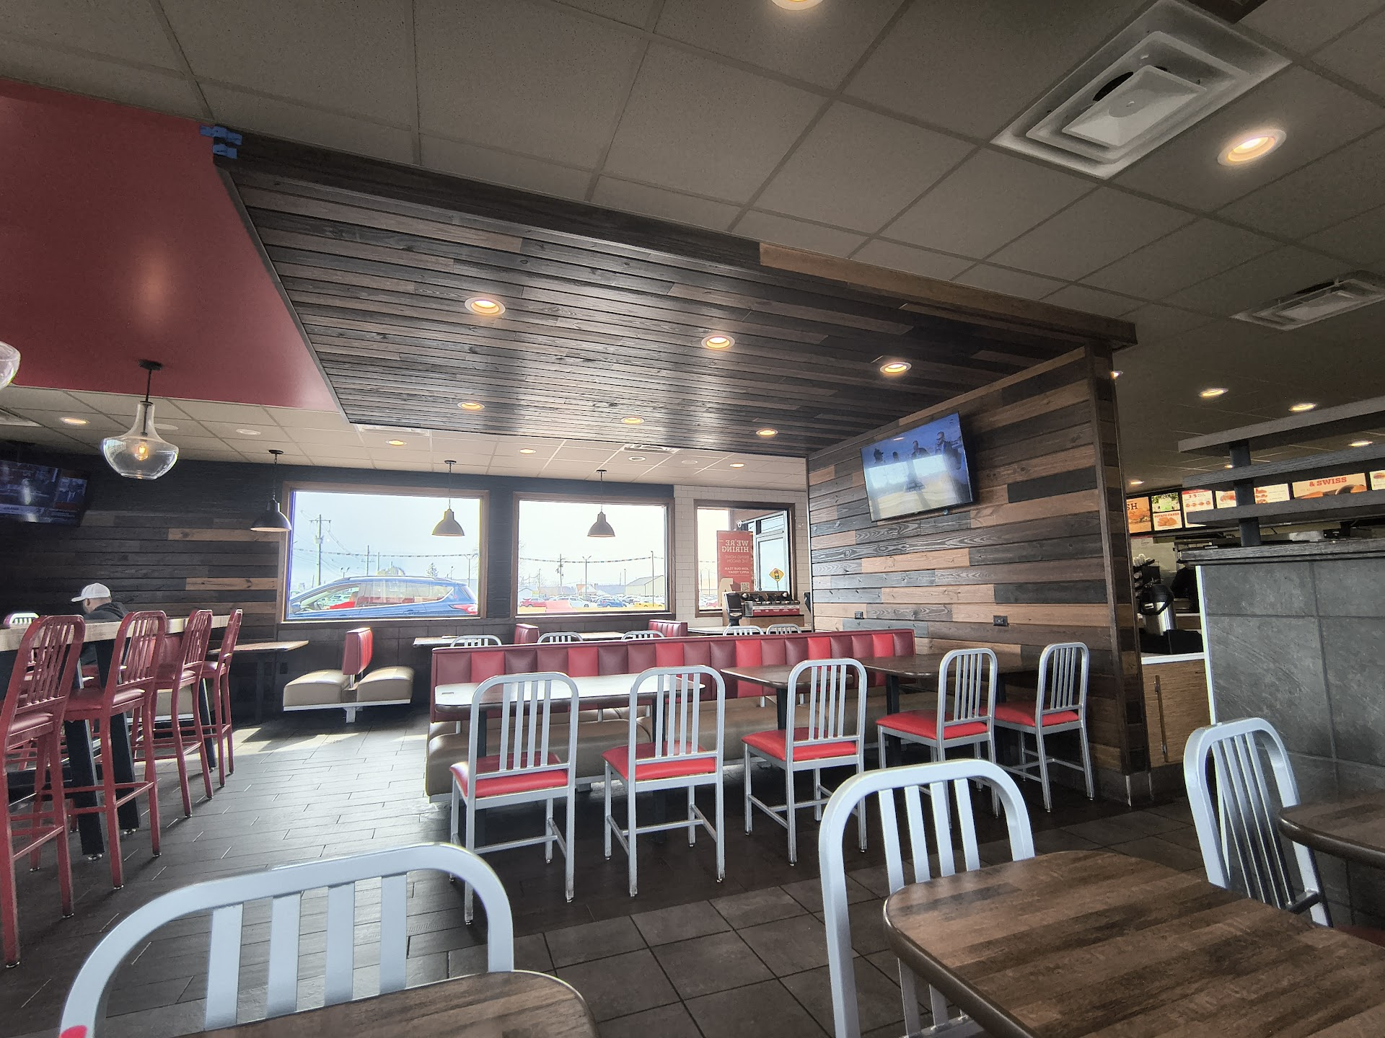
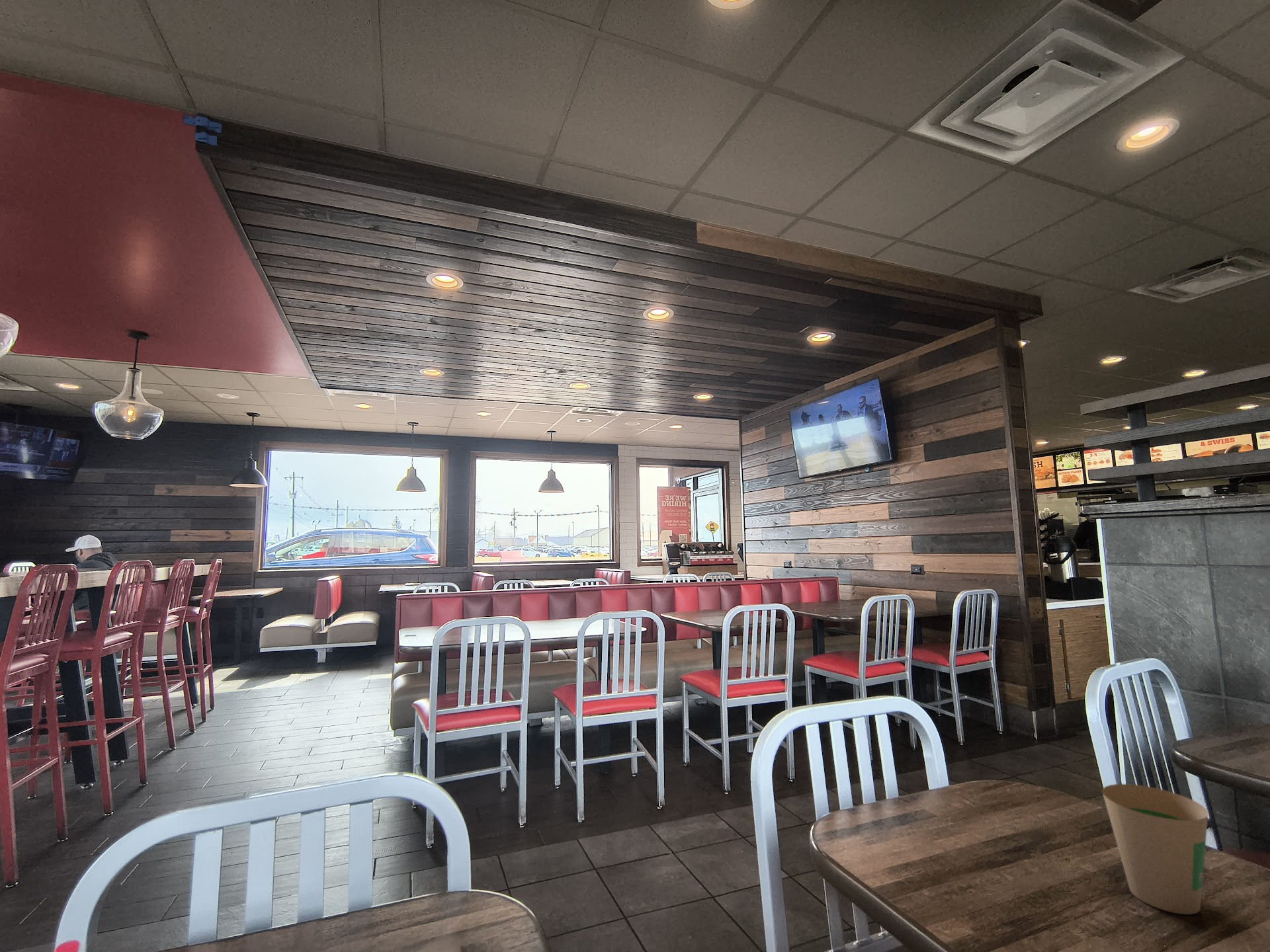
+ paper cup [1101,783,1209,915]
